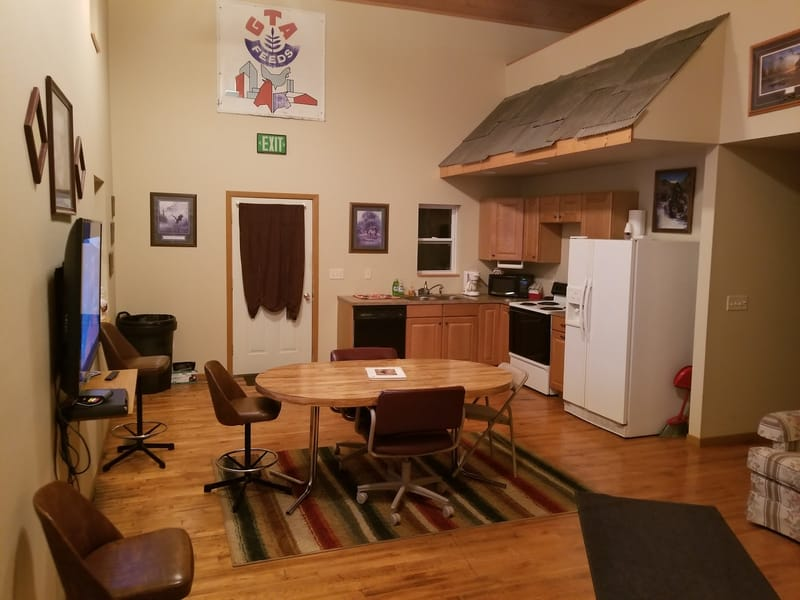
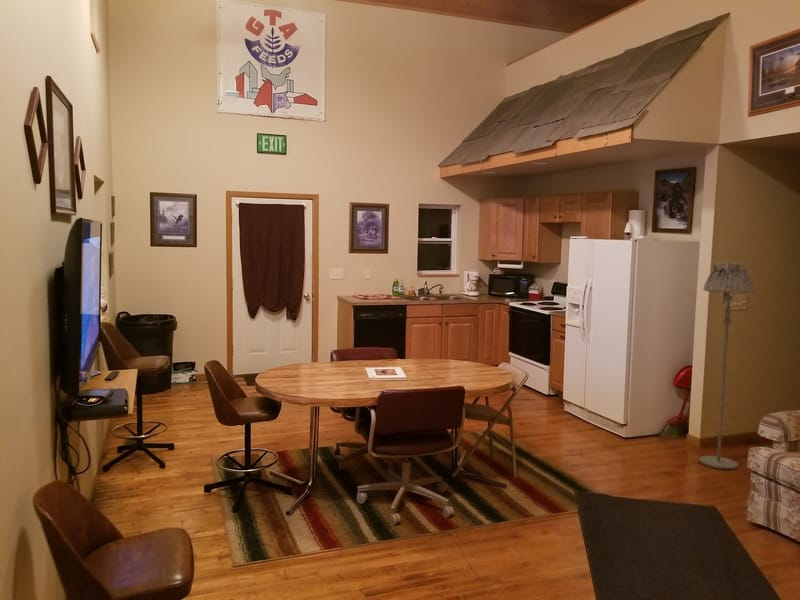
+ floor lamp [698,262,756,470]
